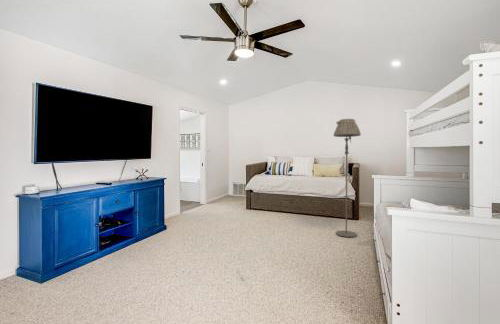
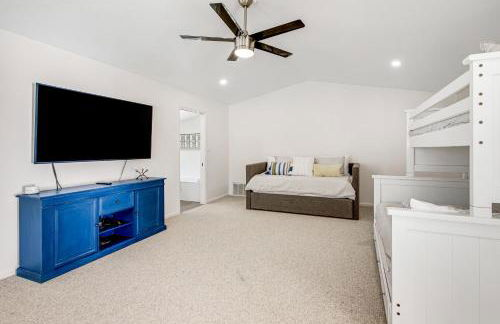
- floor lamp [332,118,362,238]
